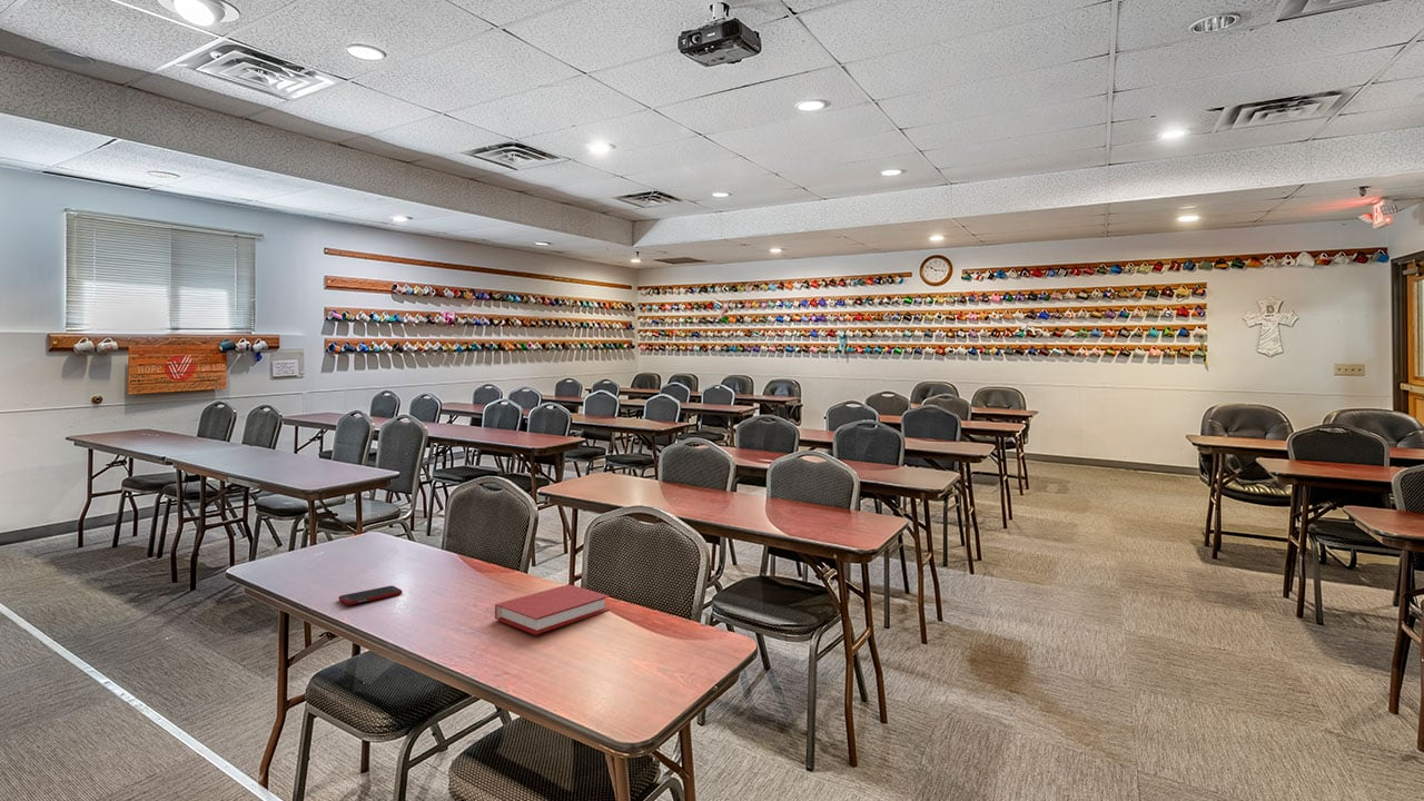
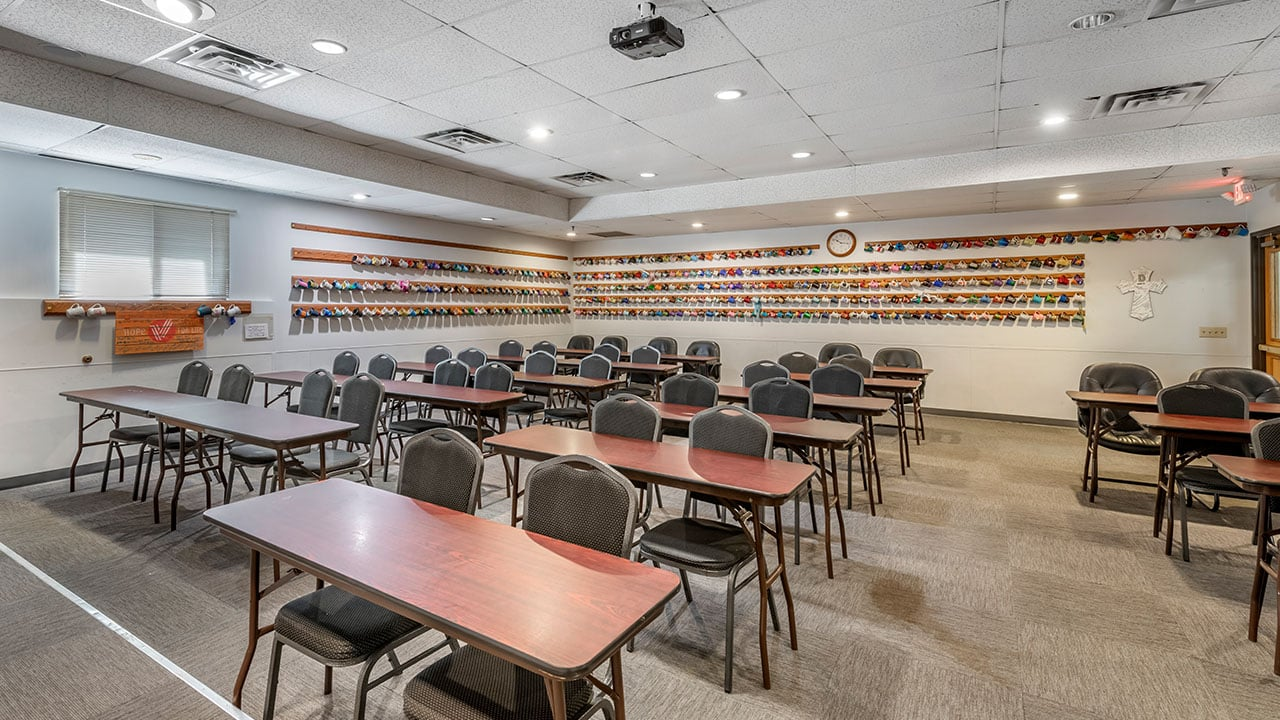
- cell phone [338,585,404,606]
- book [494,583,611,636]
